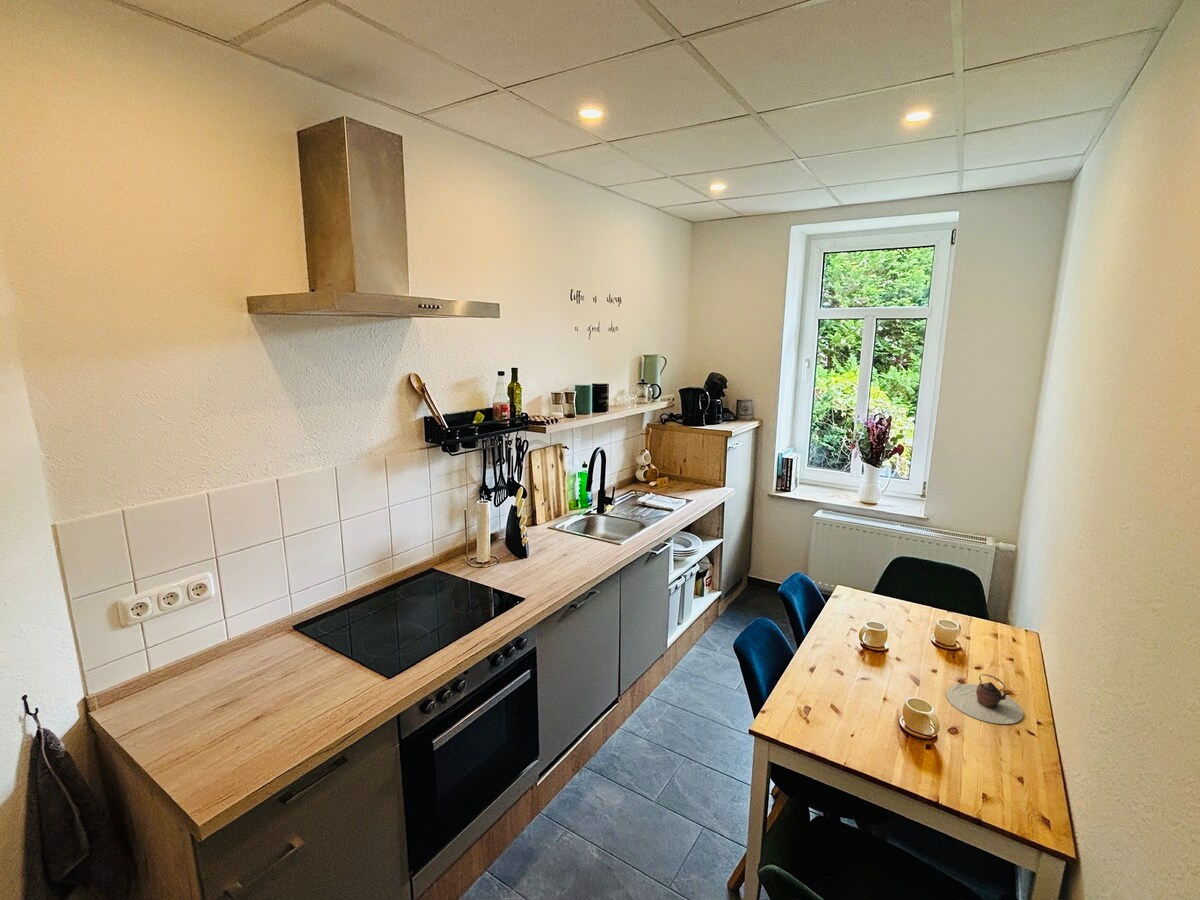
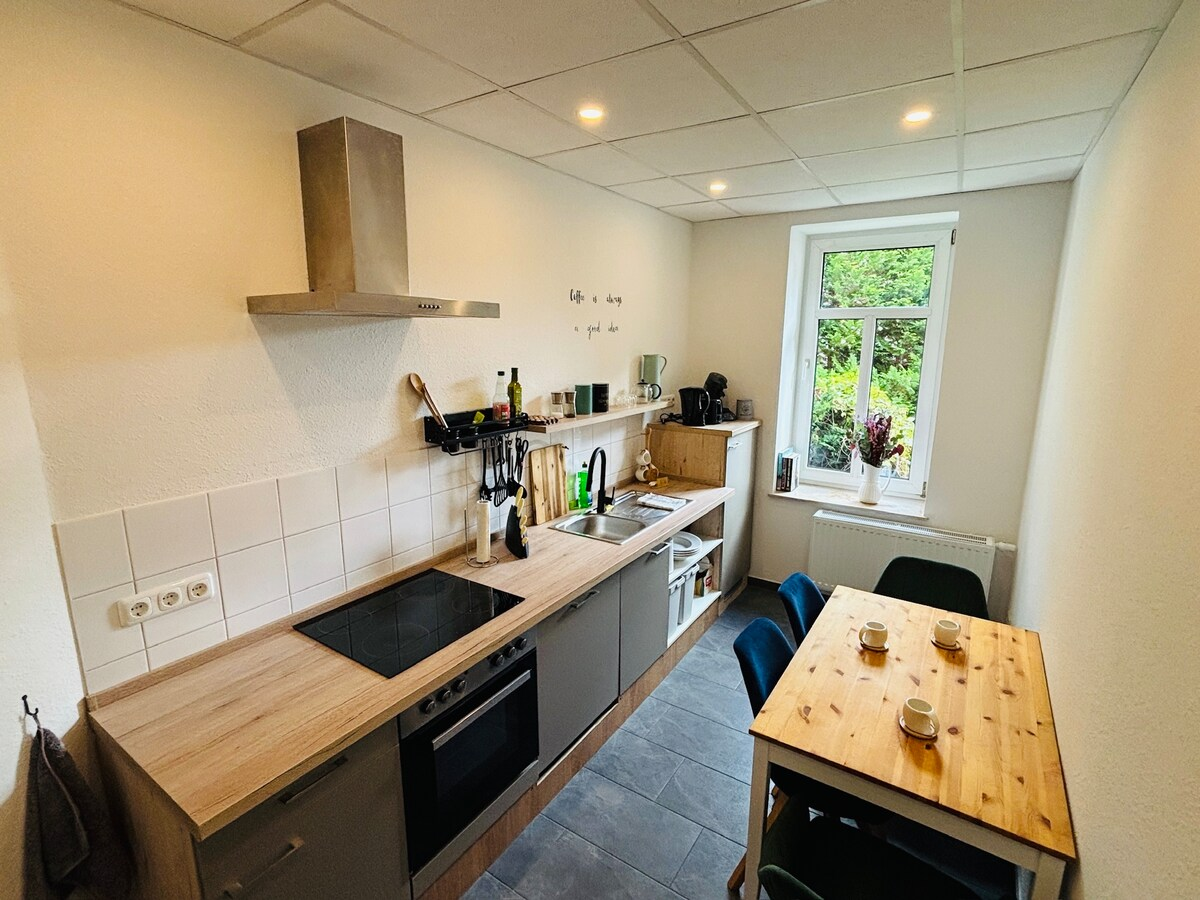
- teapot [945,673,1024,725]
